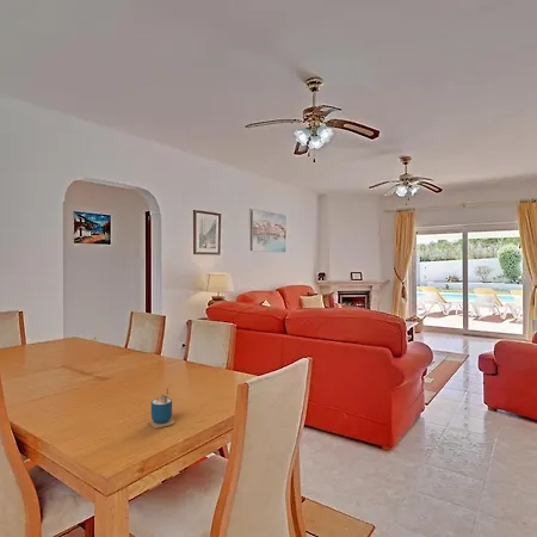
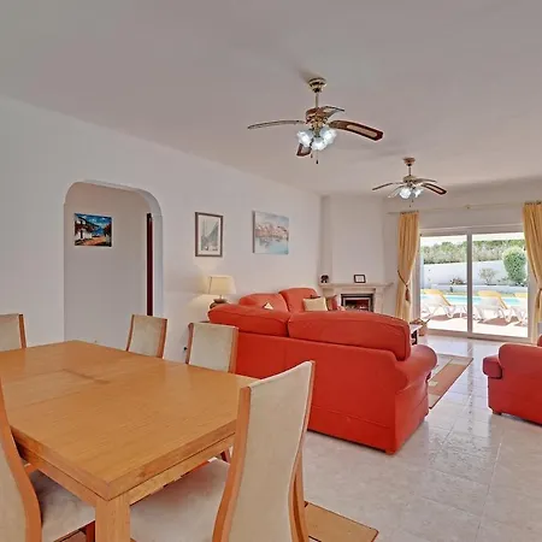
- cup [148,387,175,430]
